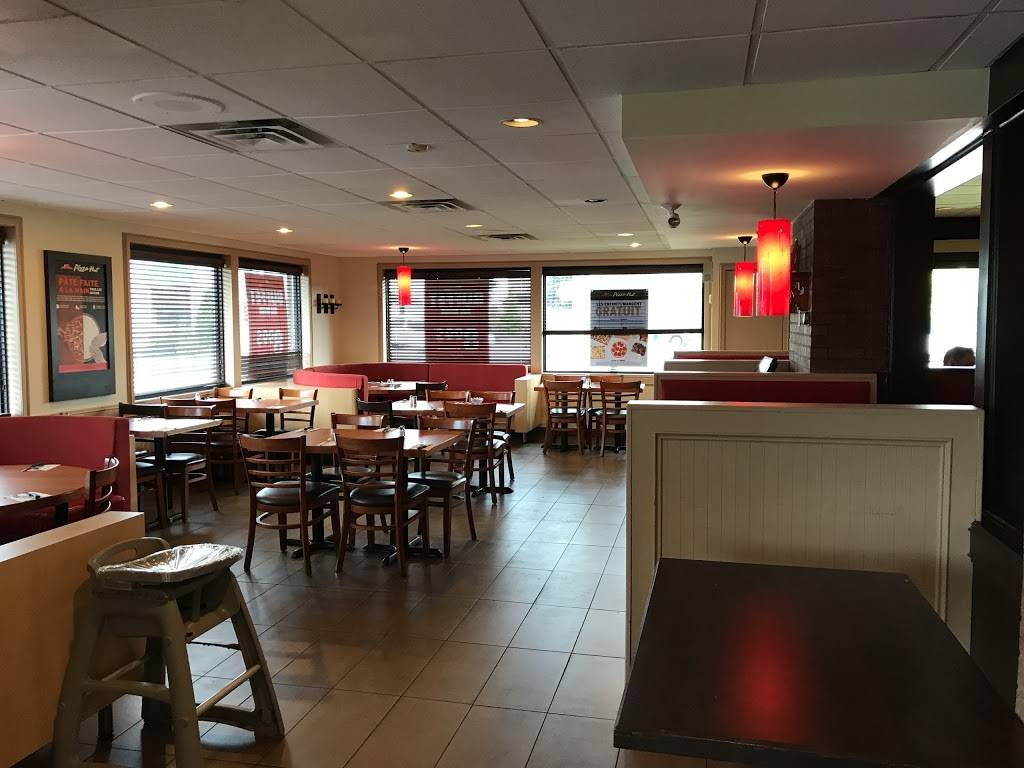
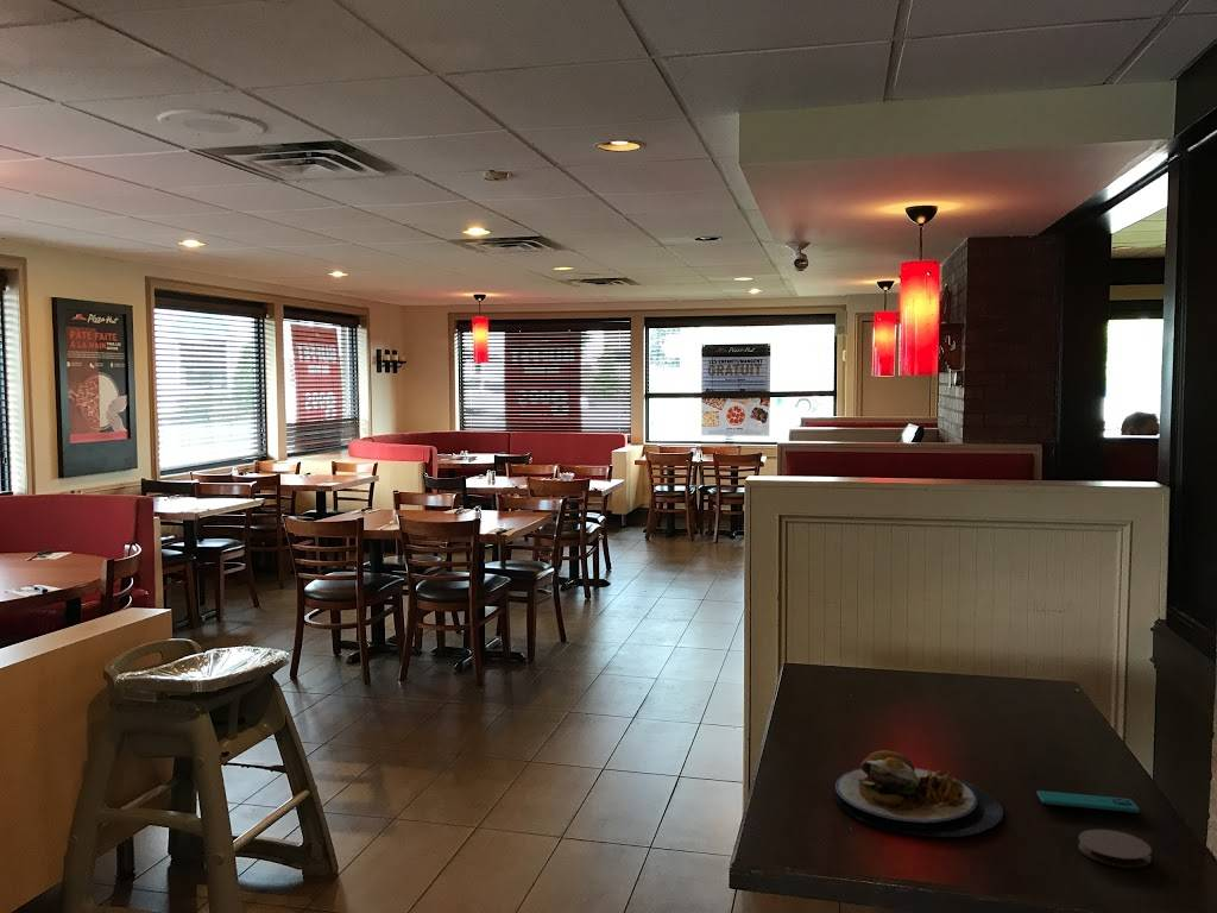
+ plate [834,749,1004,838]
+ coaster [1077,829,1153,869]
+ smartphone [1035,789,1141,814]
